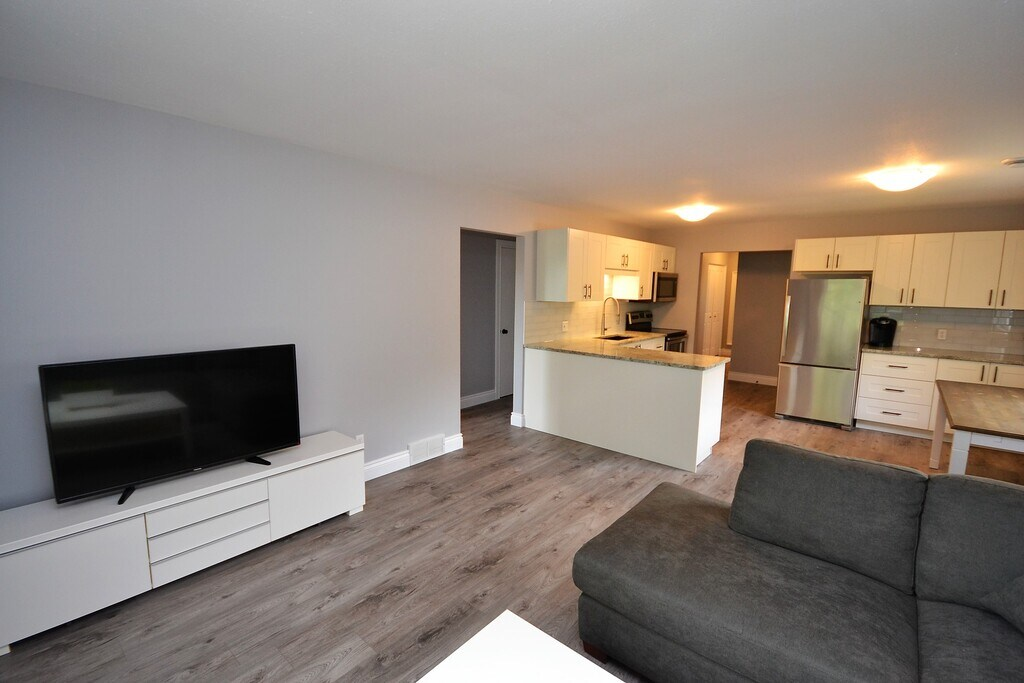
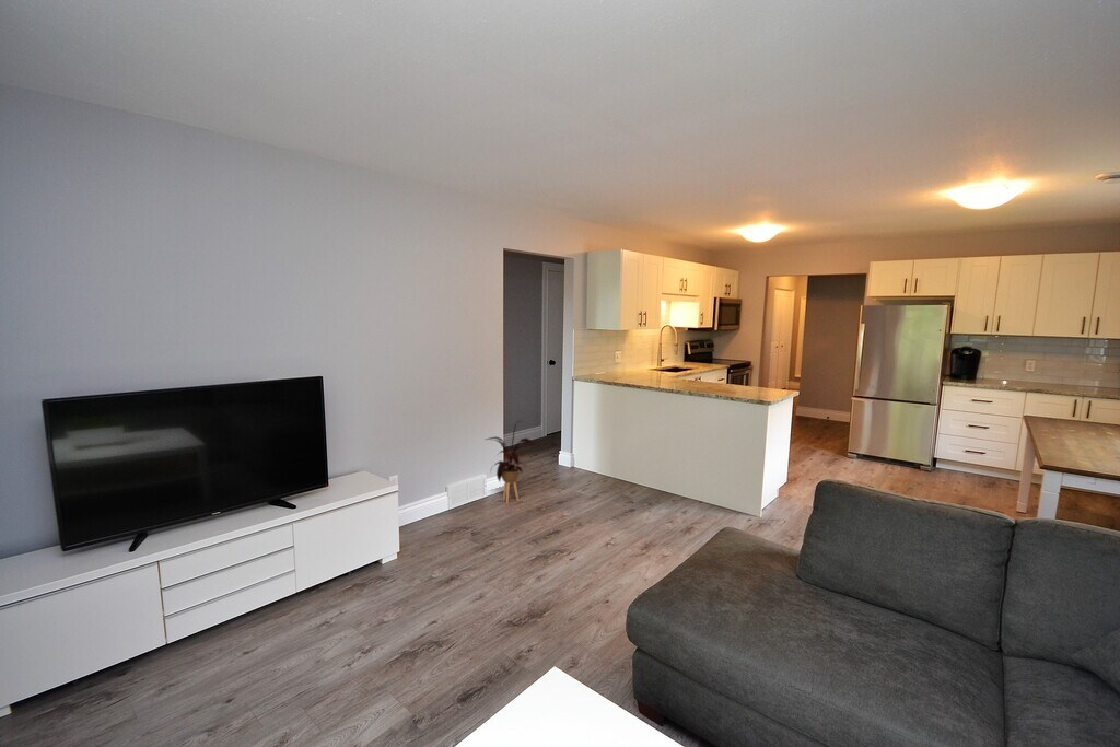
+ house plant [485,420,537,505]
